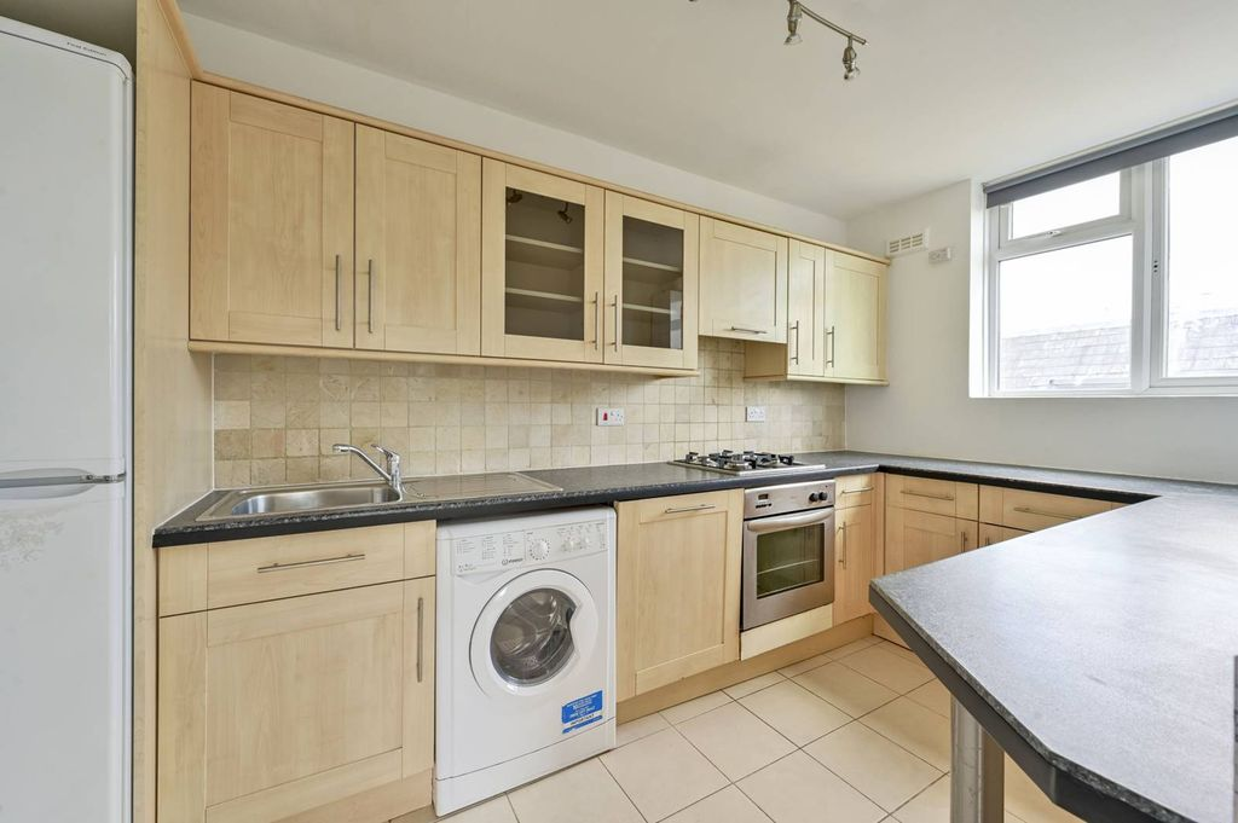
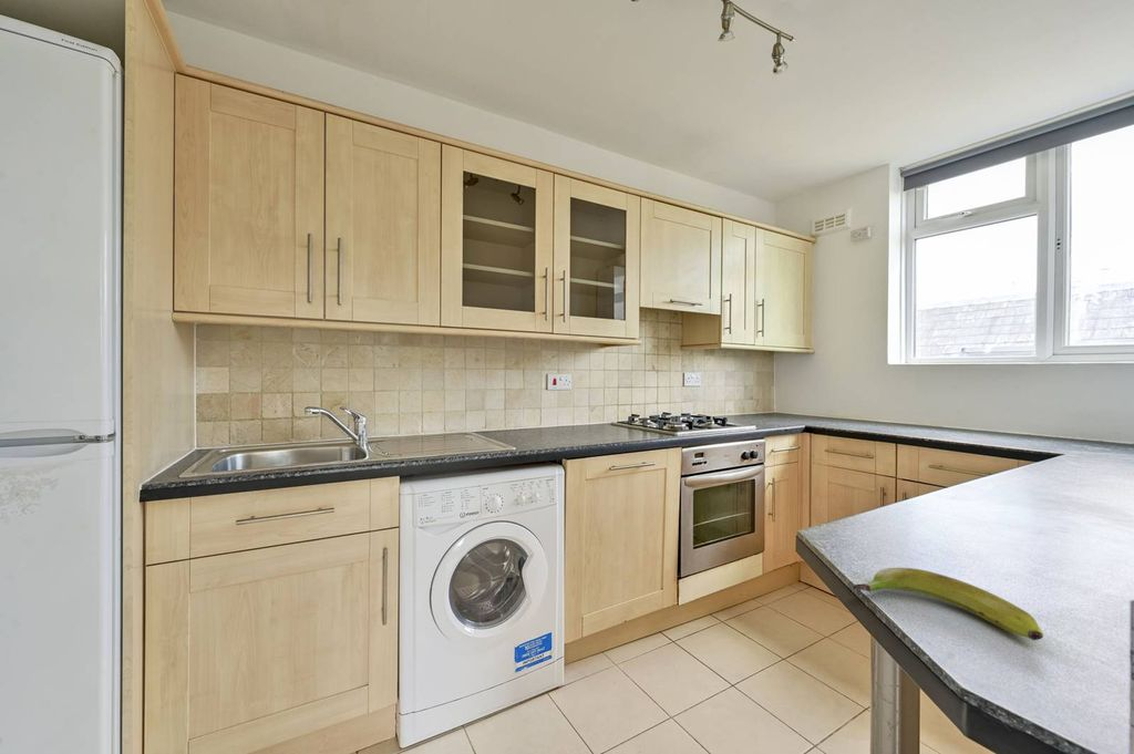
+ banana [853,567,1044,641]
